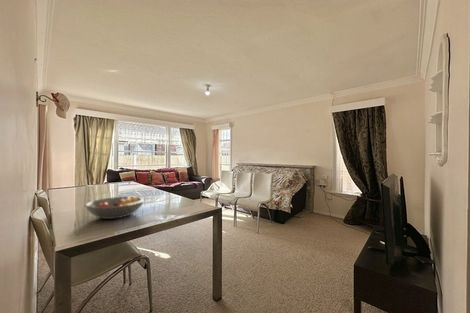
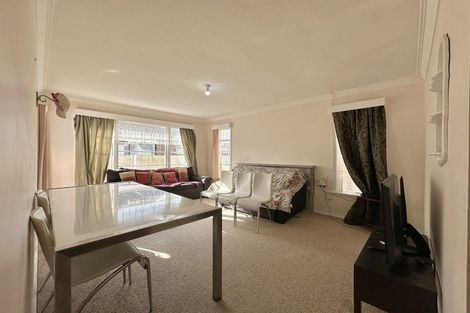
- fruit bowl [84,194,145,220]
